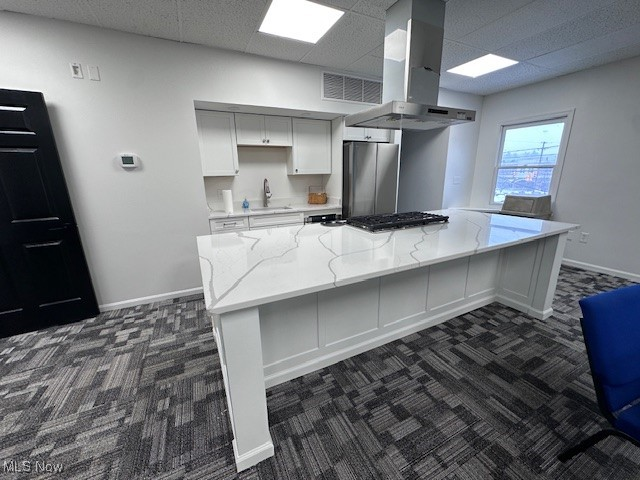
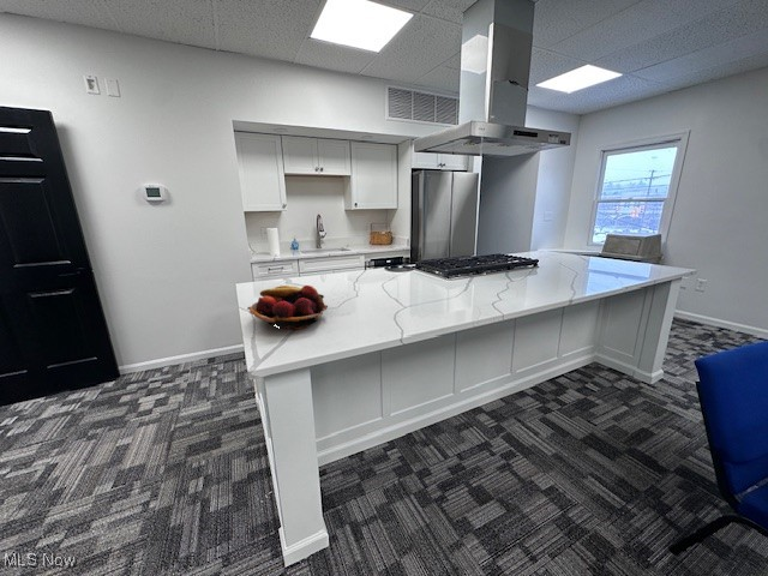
+ fruit basket [246,284,329,331]
